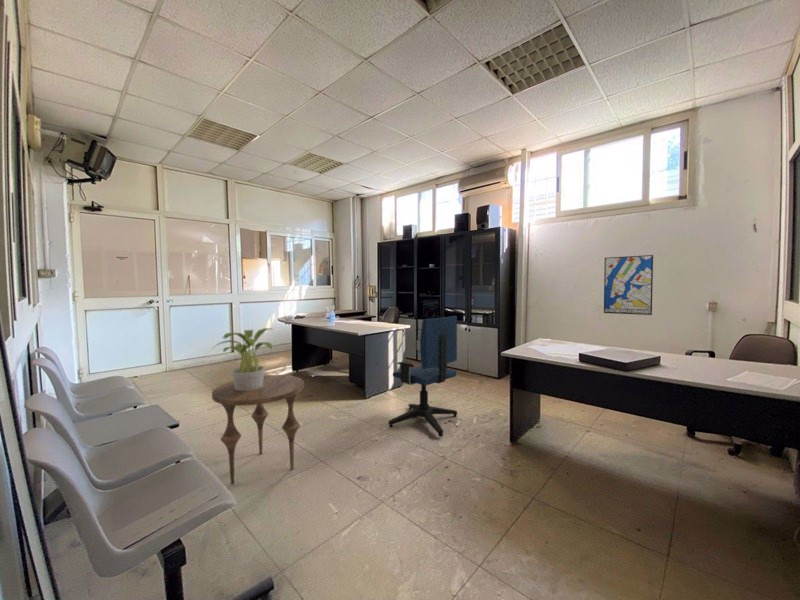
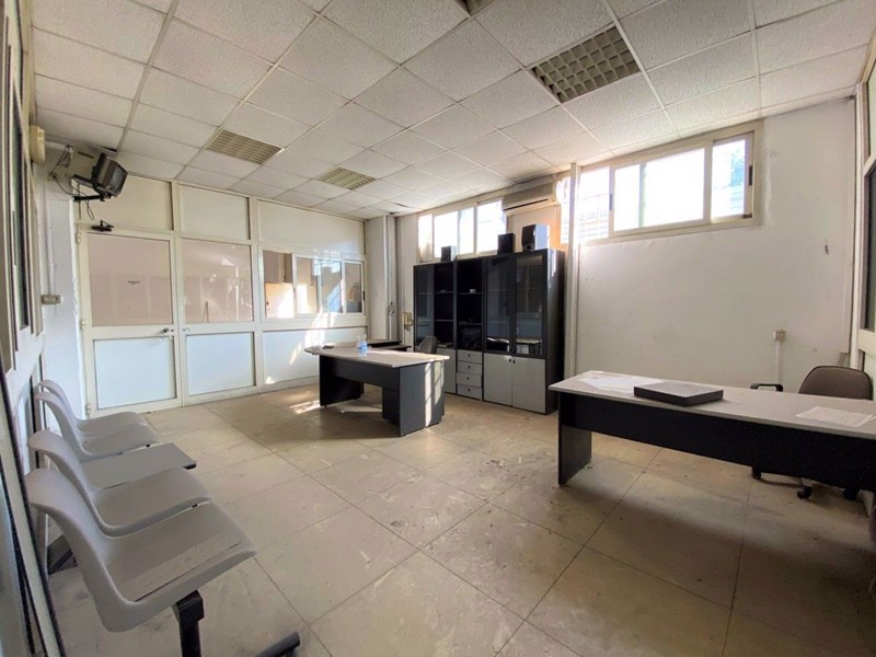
- side table [211,374,305,486]
- wall art [603,254,654,316]
- potted plant [211,327,274,391]
- office chair [387,315,458,438]
